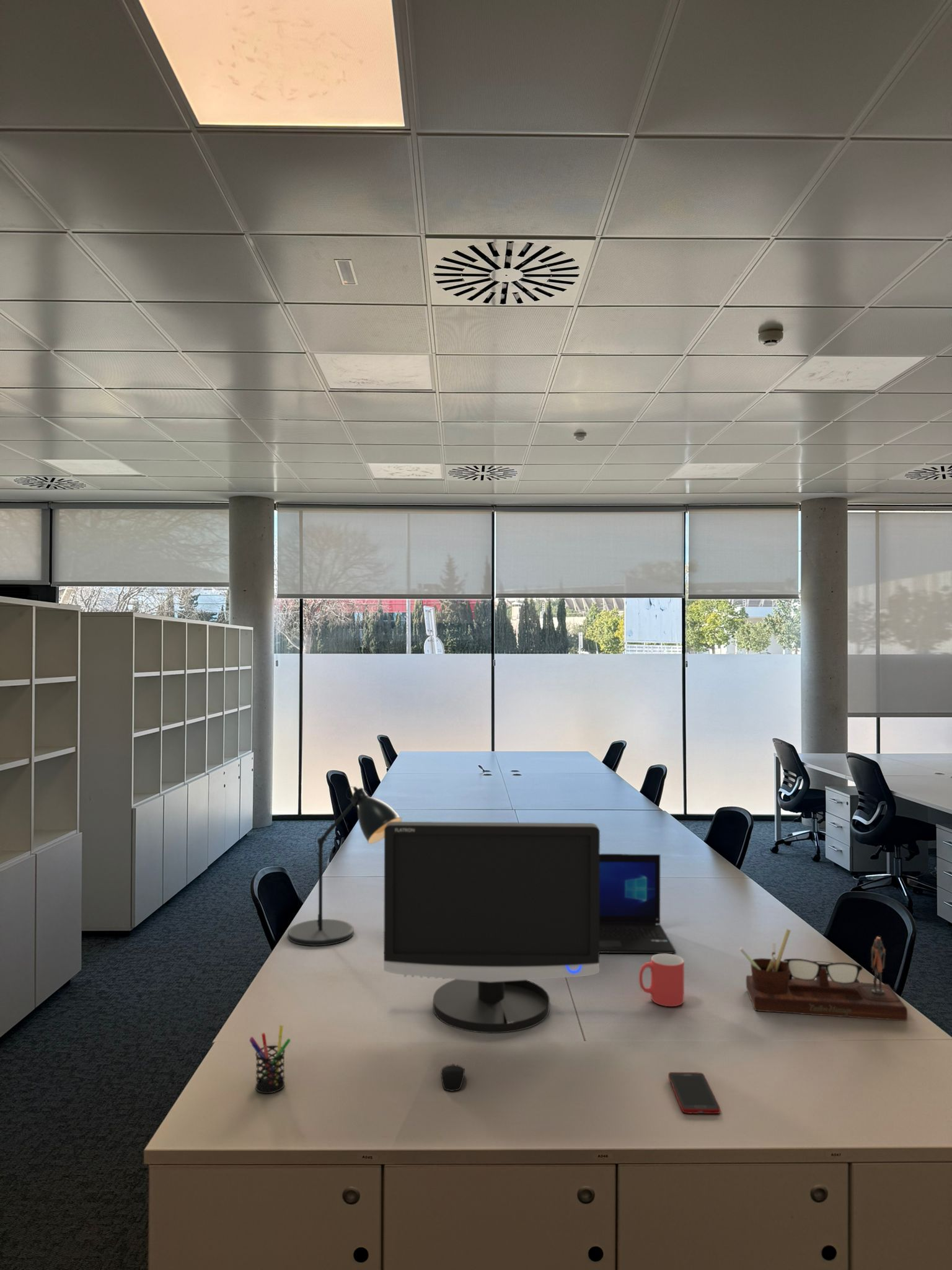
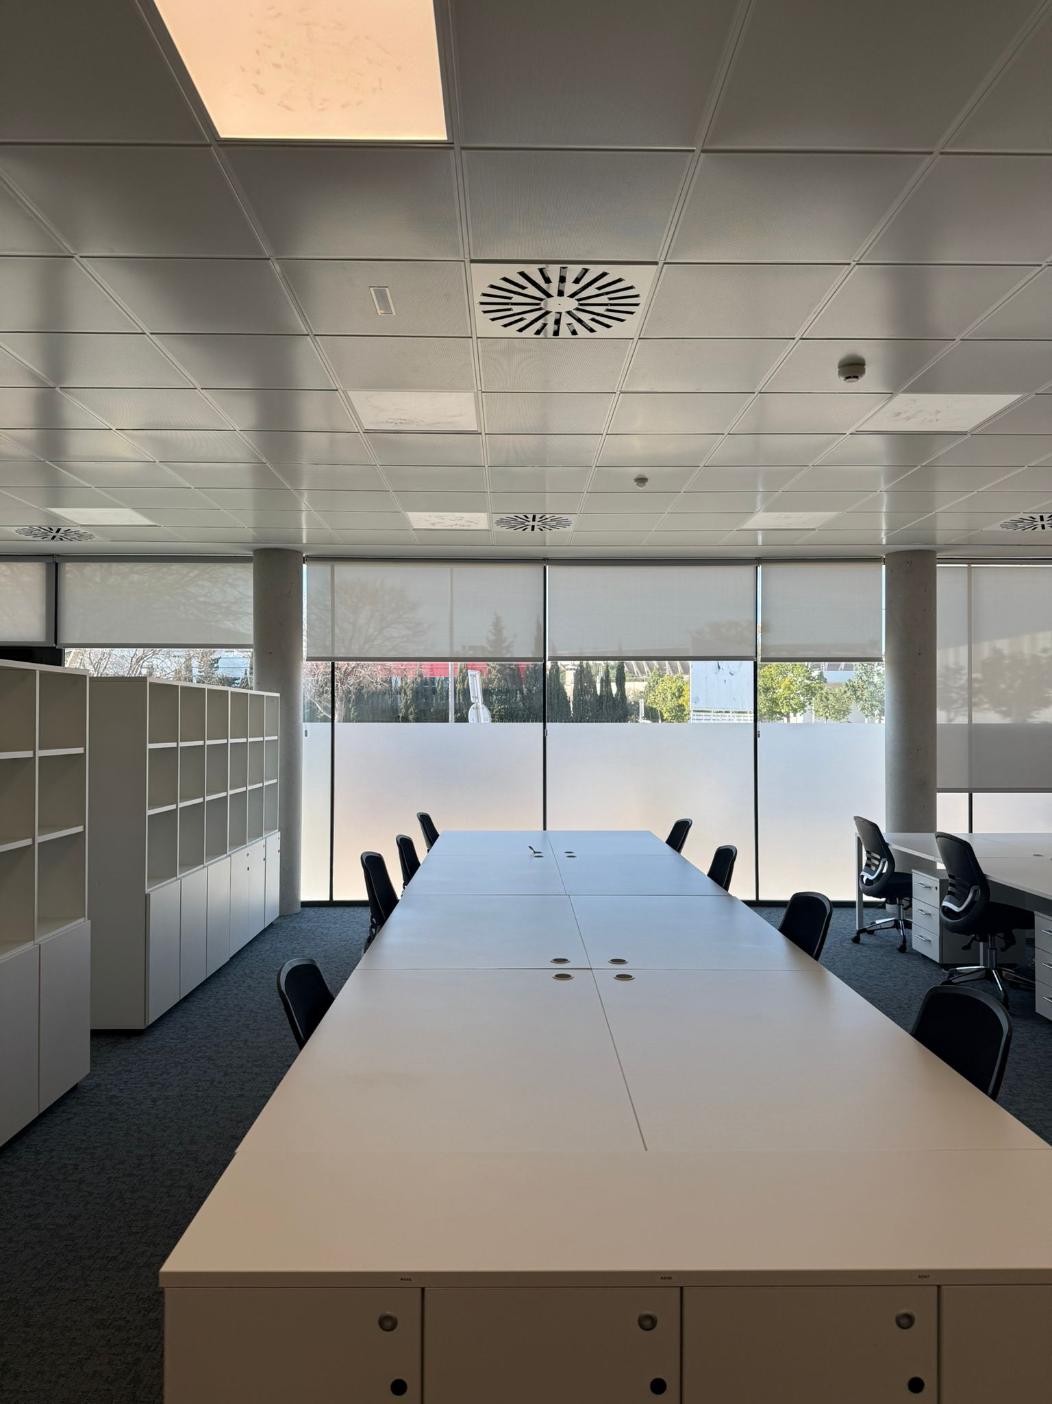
- desk lamp [287,786,403,947]
- cell phone [668,1072,721,1114]
- mug [638,953,685,1007]
- laptop [599,853,676,954]
- pen holder [249,1025,291,1094]
- computer mouse [440,1064,465,1092]
- desk organizer [739,928,908,1021]
- monitor [383,821,601,1034]
